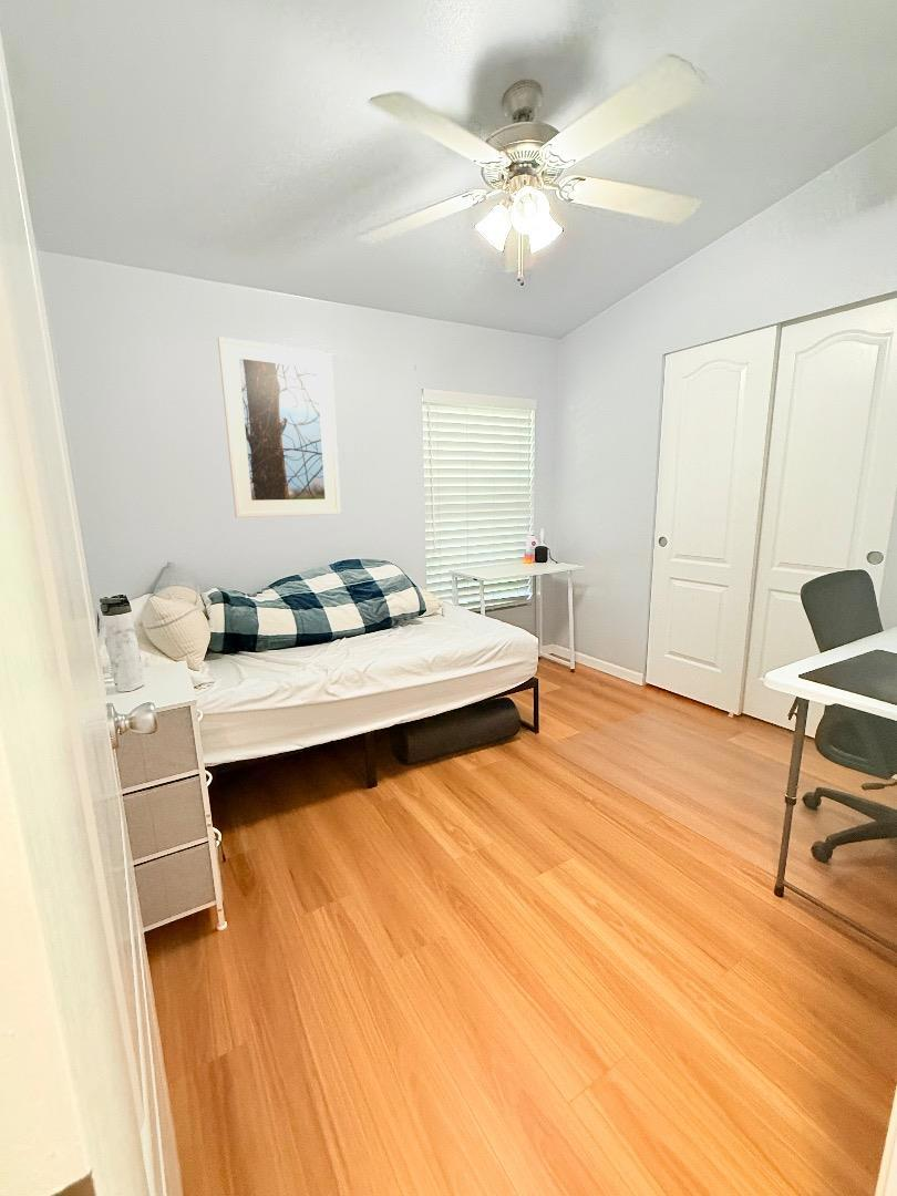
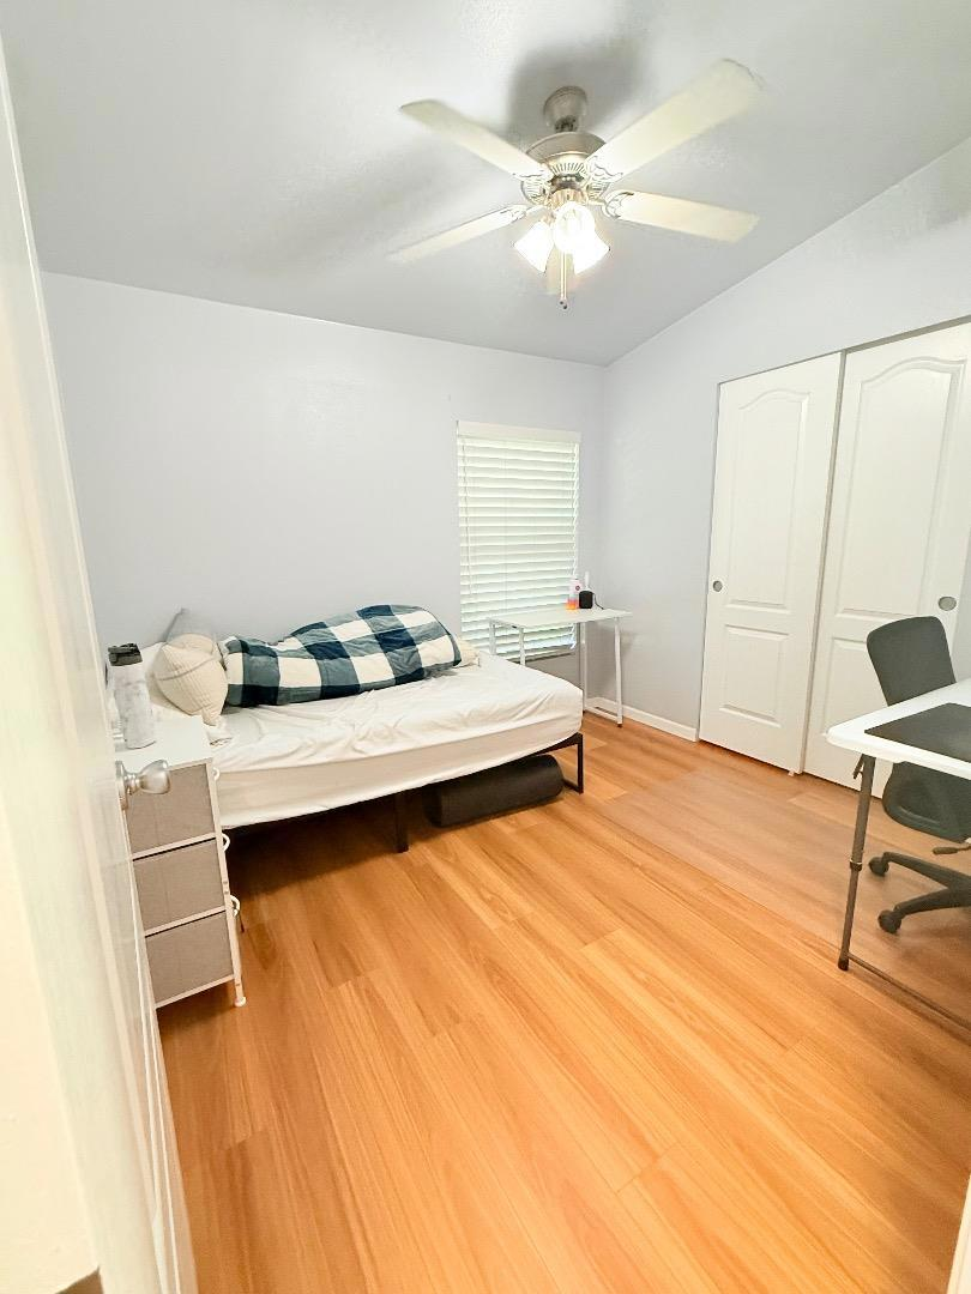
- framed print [217,336,342,518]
